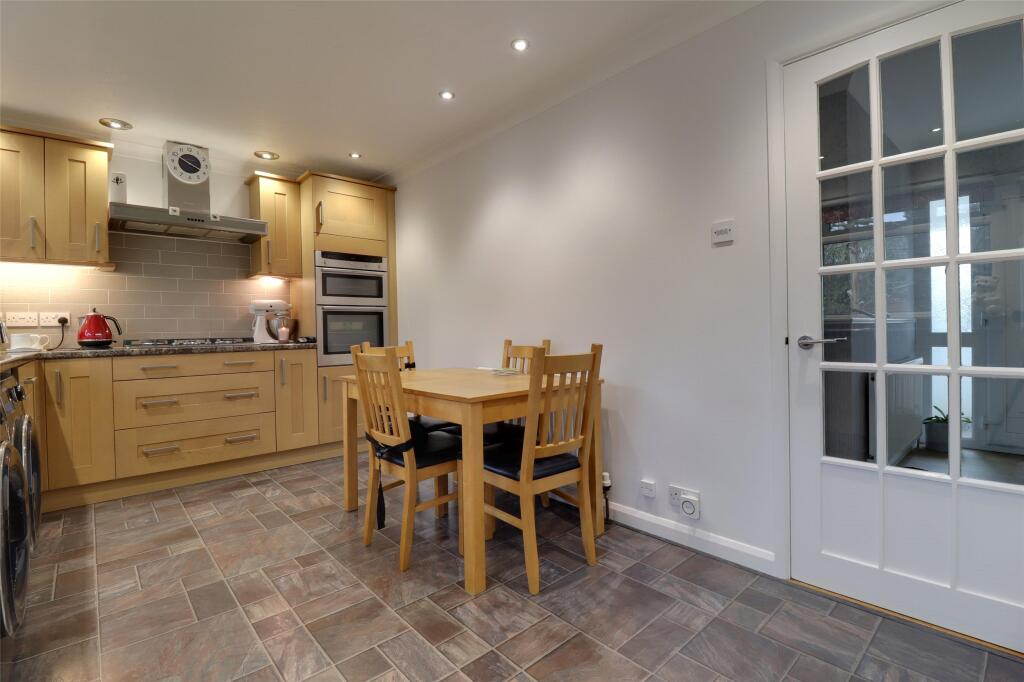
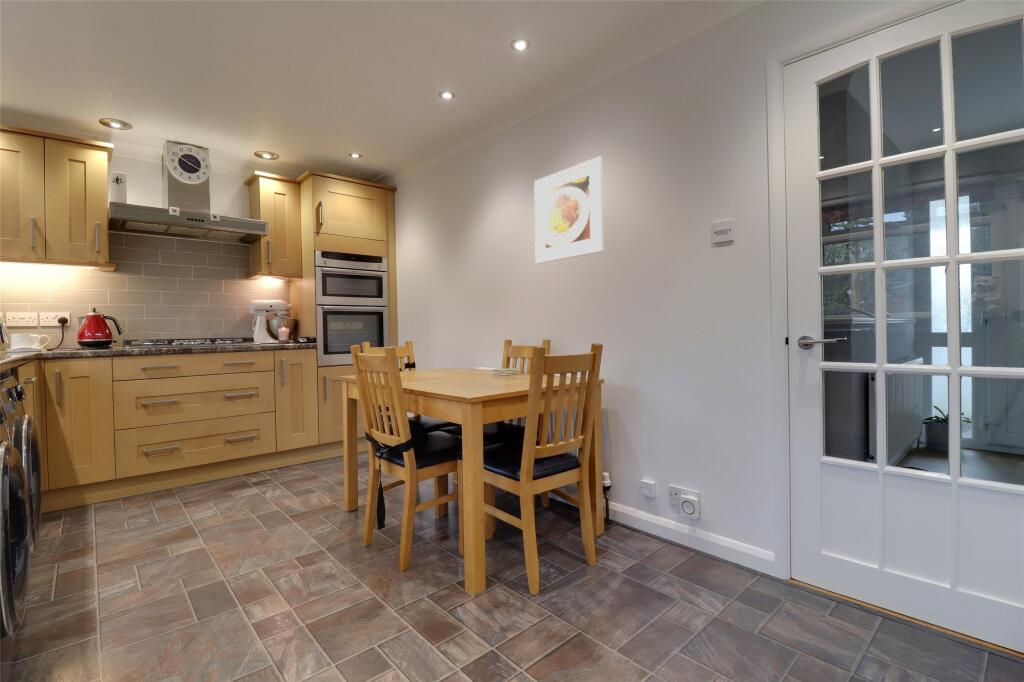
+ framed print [533,155,605,265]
